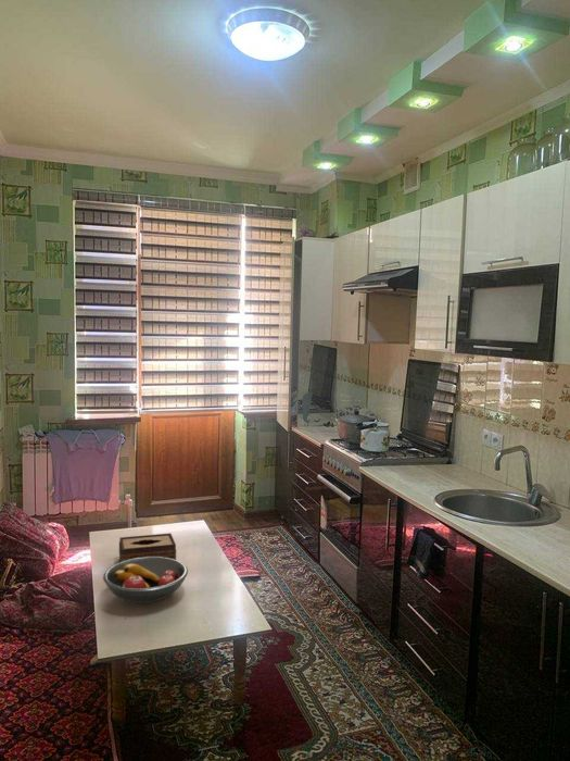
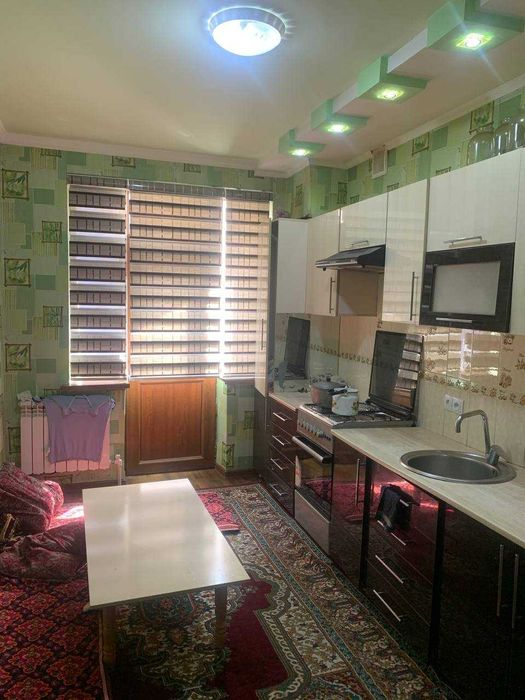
- tissue box [118,533,177,563]
- fruit bowl [102,557,189,604]
